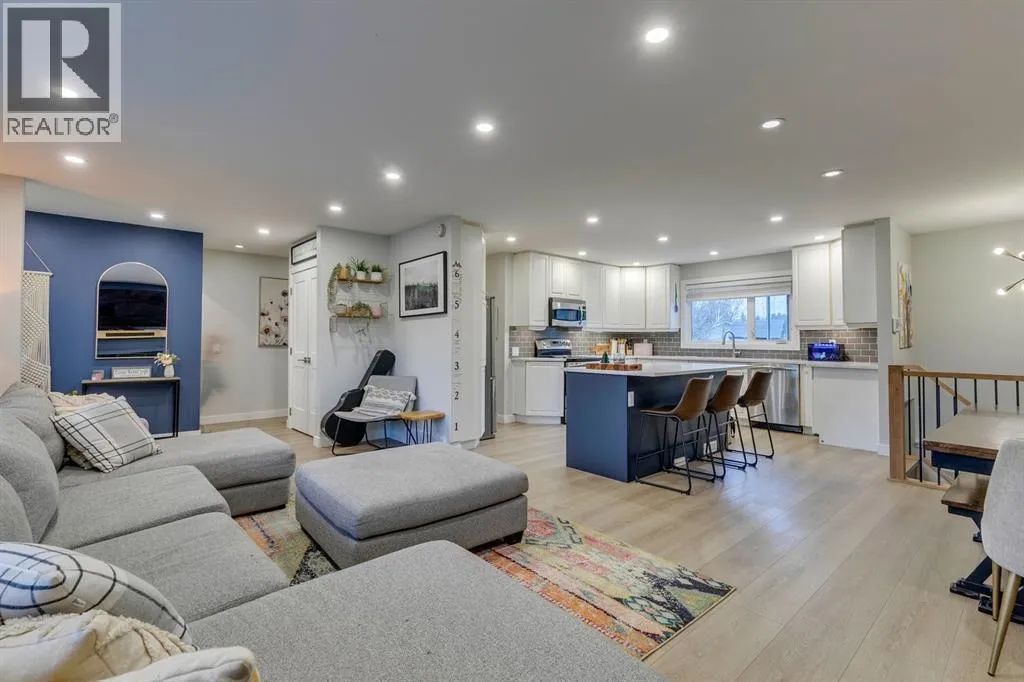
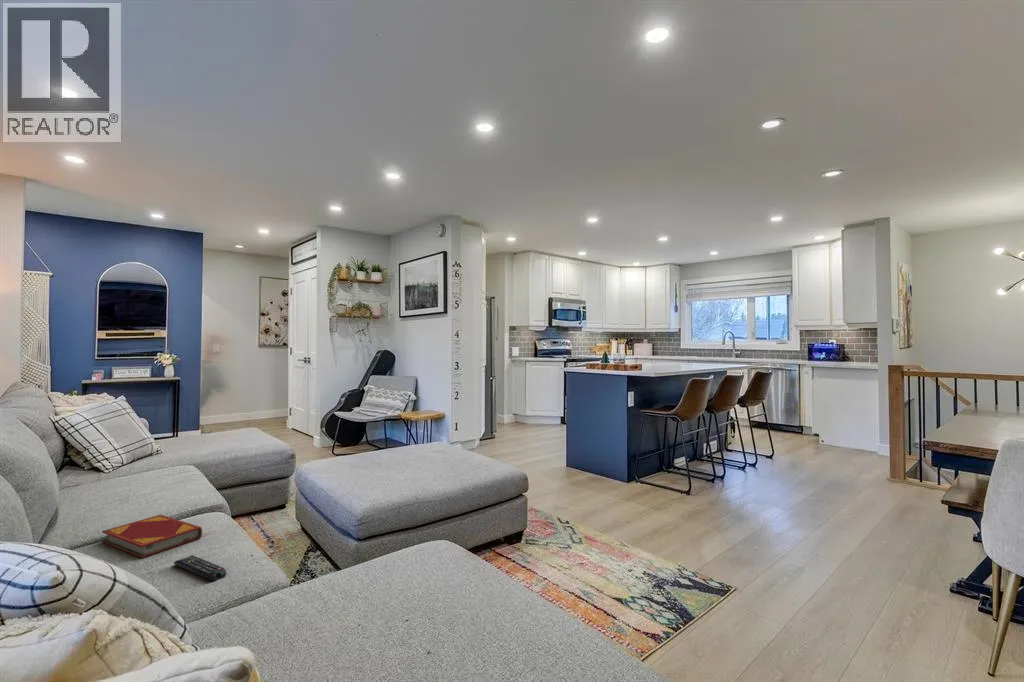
+ remote control [173,554,227,582]
+ hardback book [101,514,203,559]
